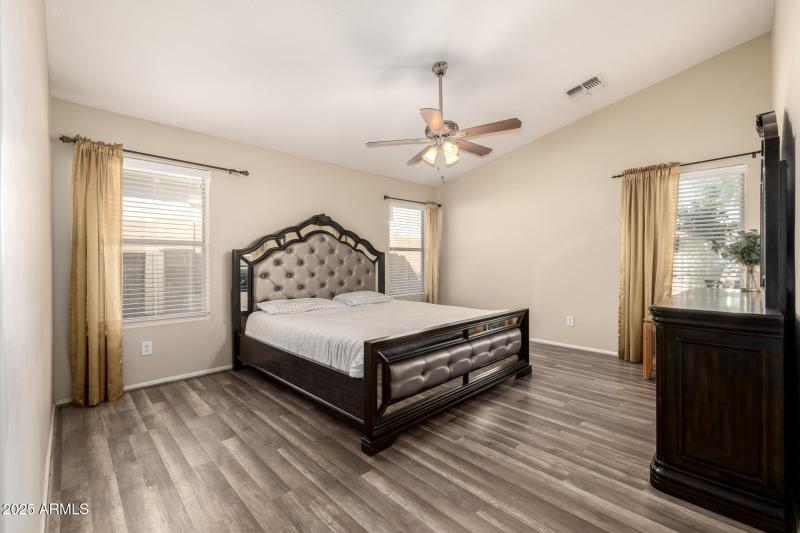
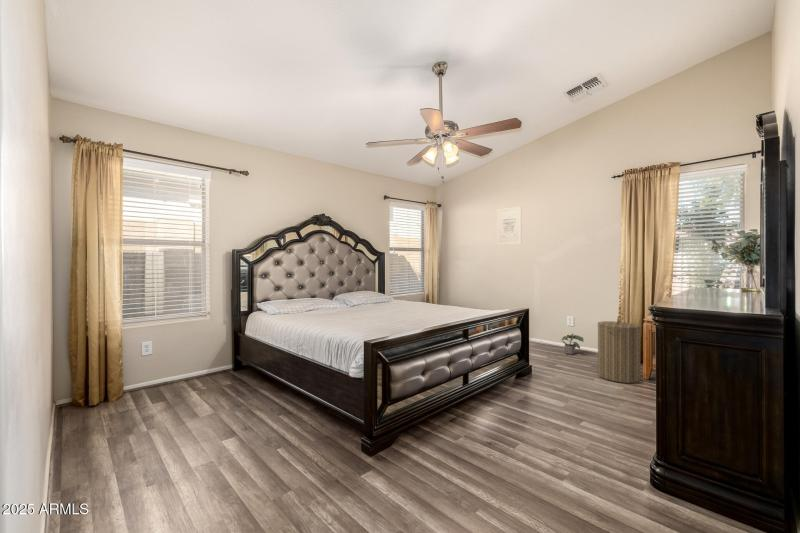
+ laundry hamper [597,315,642,384]
+ potted plant [560,333,585,356]
+ wall art [496,206,522,246]
